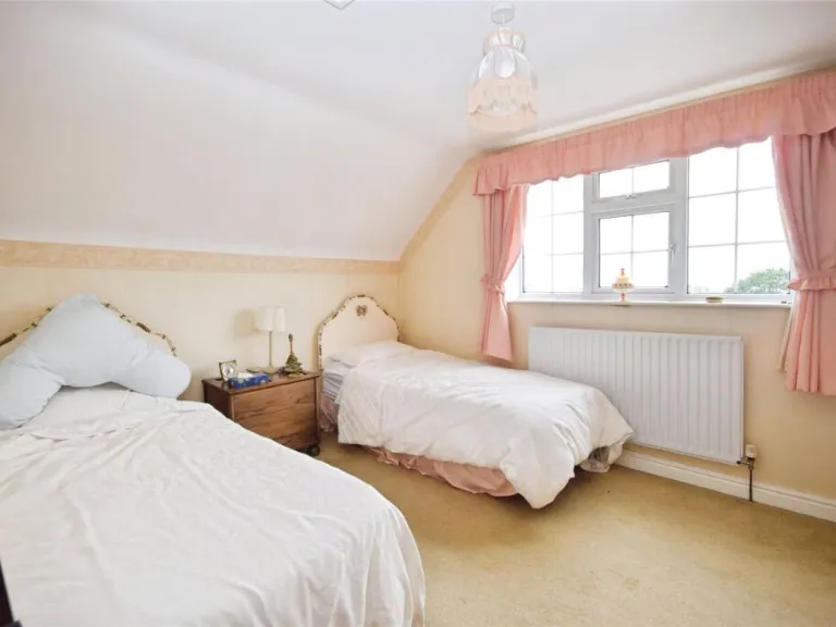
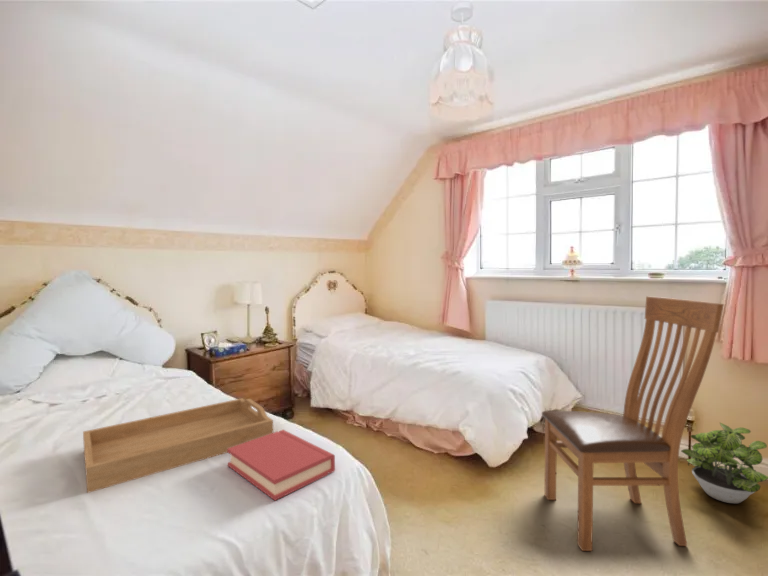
+ hardback book [227,429,336,501]
+ chair [541,295,725,552]
+ potted plant [680,422,768,504]
+ serving tray [82,397,274,494]
